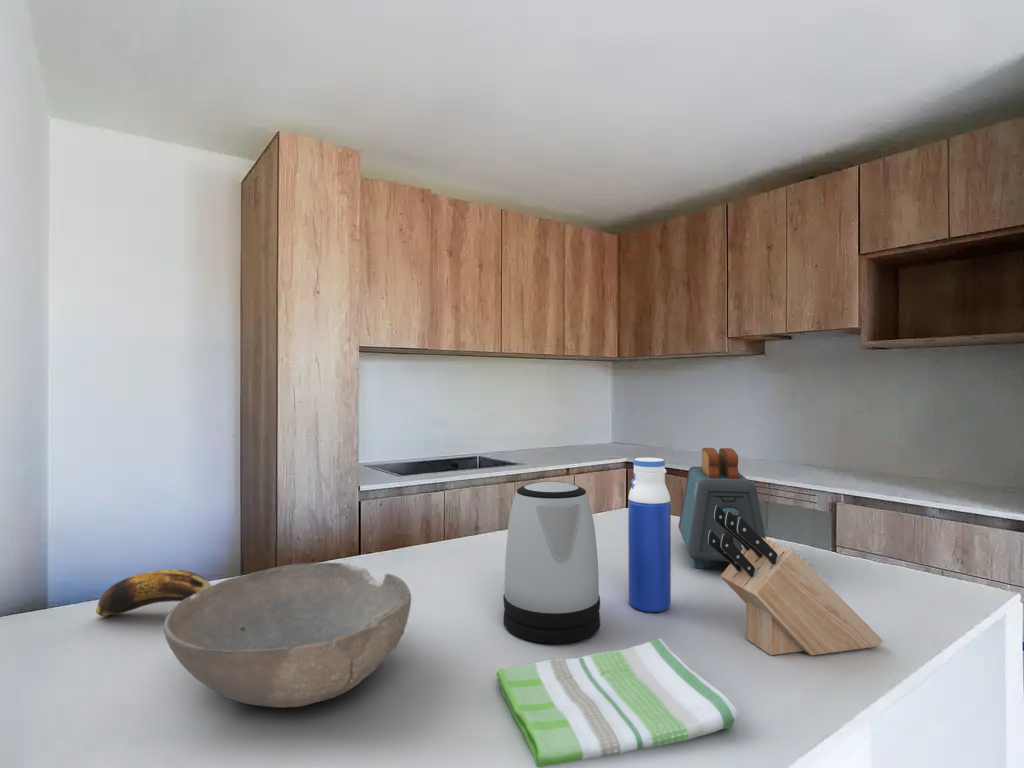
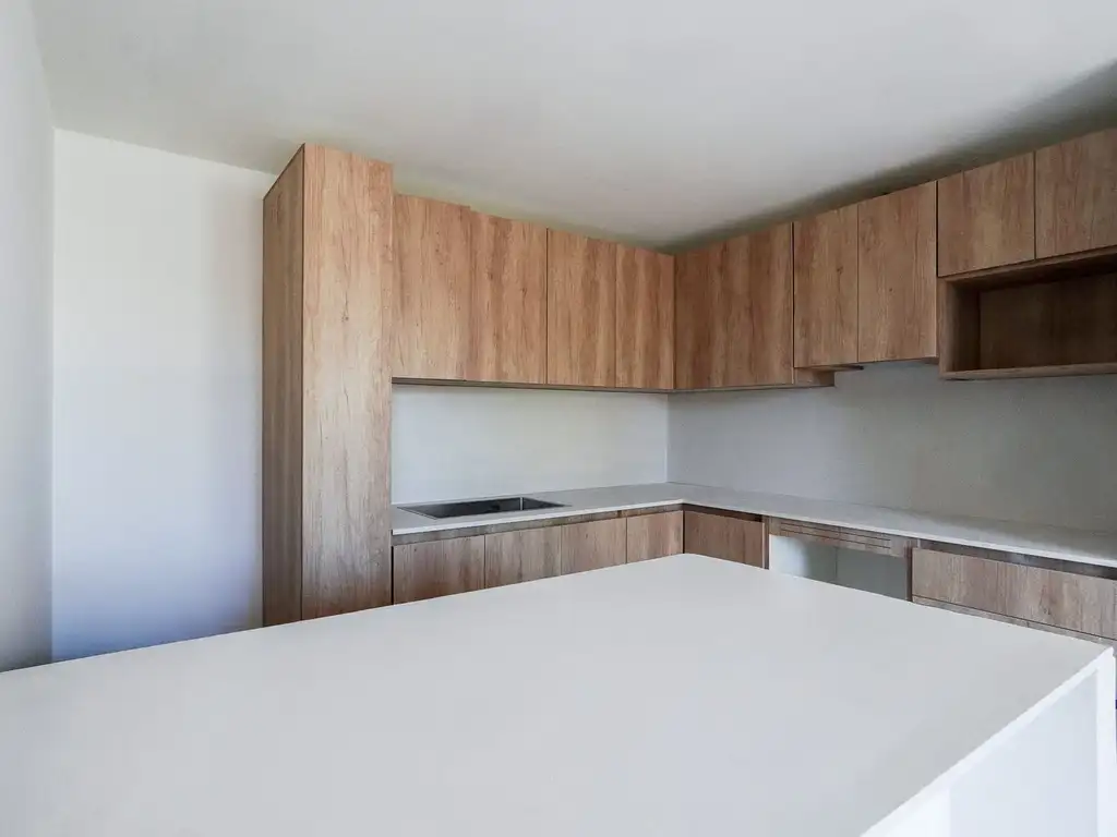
- kettle [502,480,601,644]
- banana [95,568,212,617]
- water bottle [627,457,672,613]
- toaster [678,447,767,570]
- knife block [707,505,884,656]
- bowl [163,562,412,709]
- dish towel [496,638,740,768]
